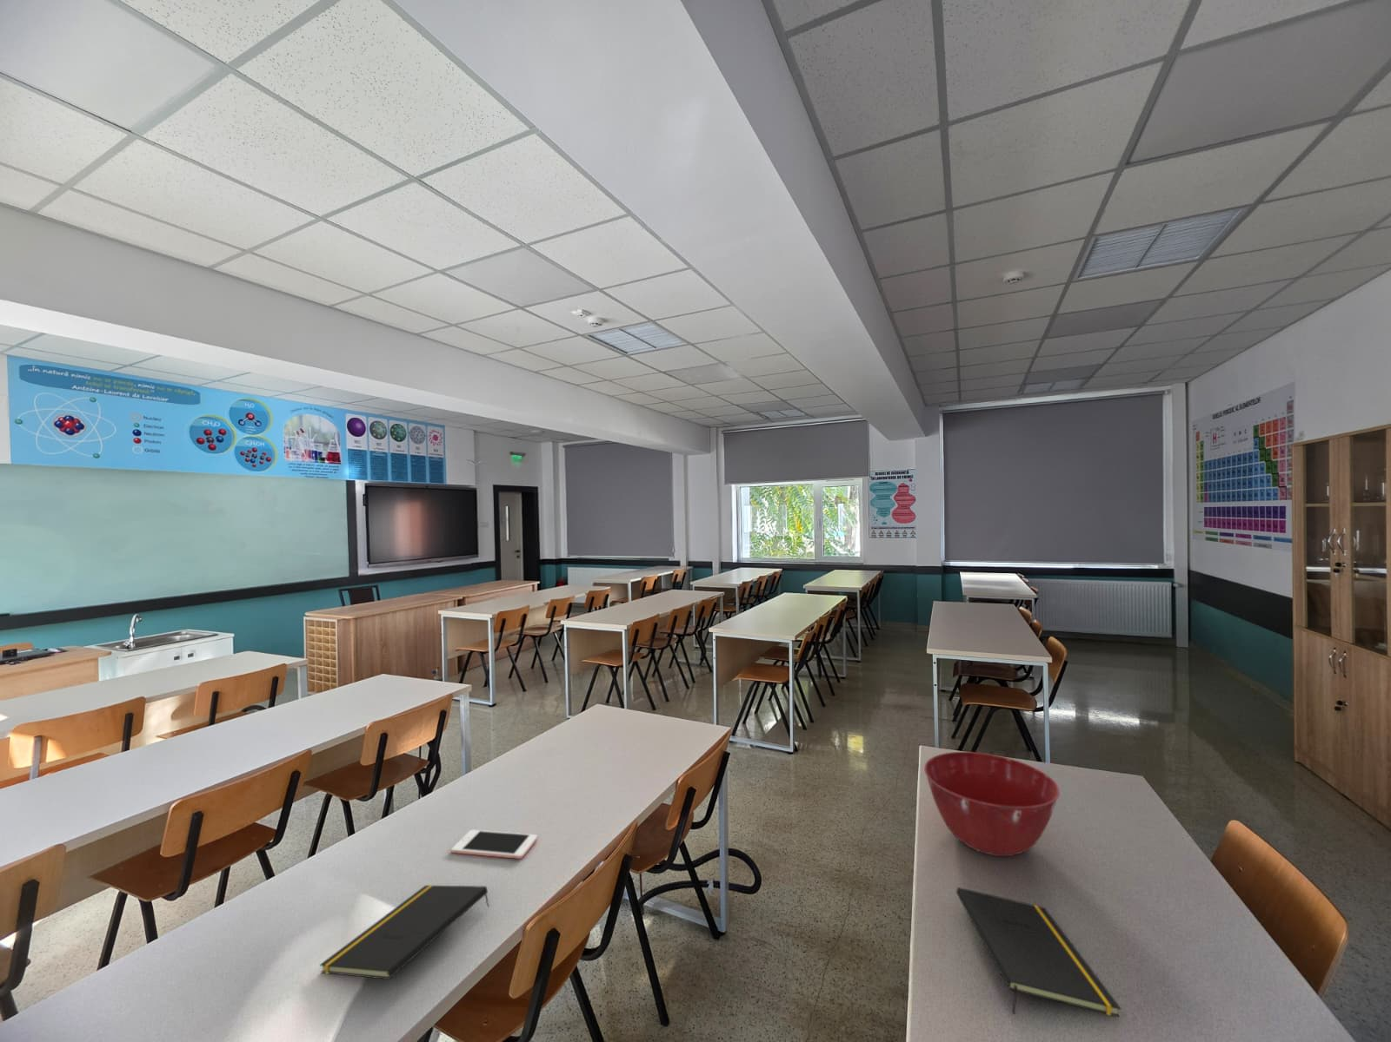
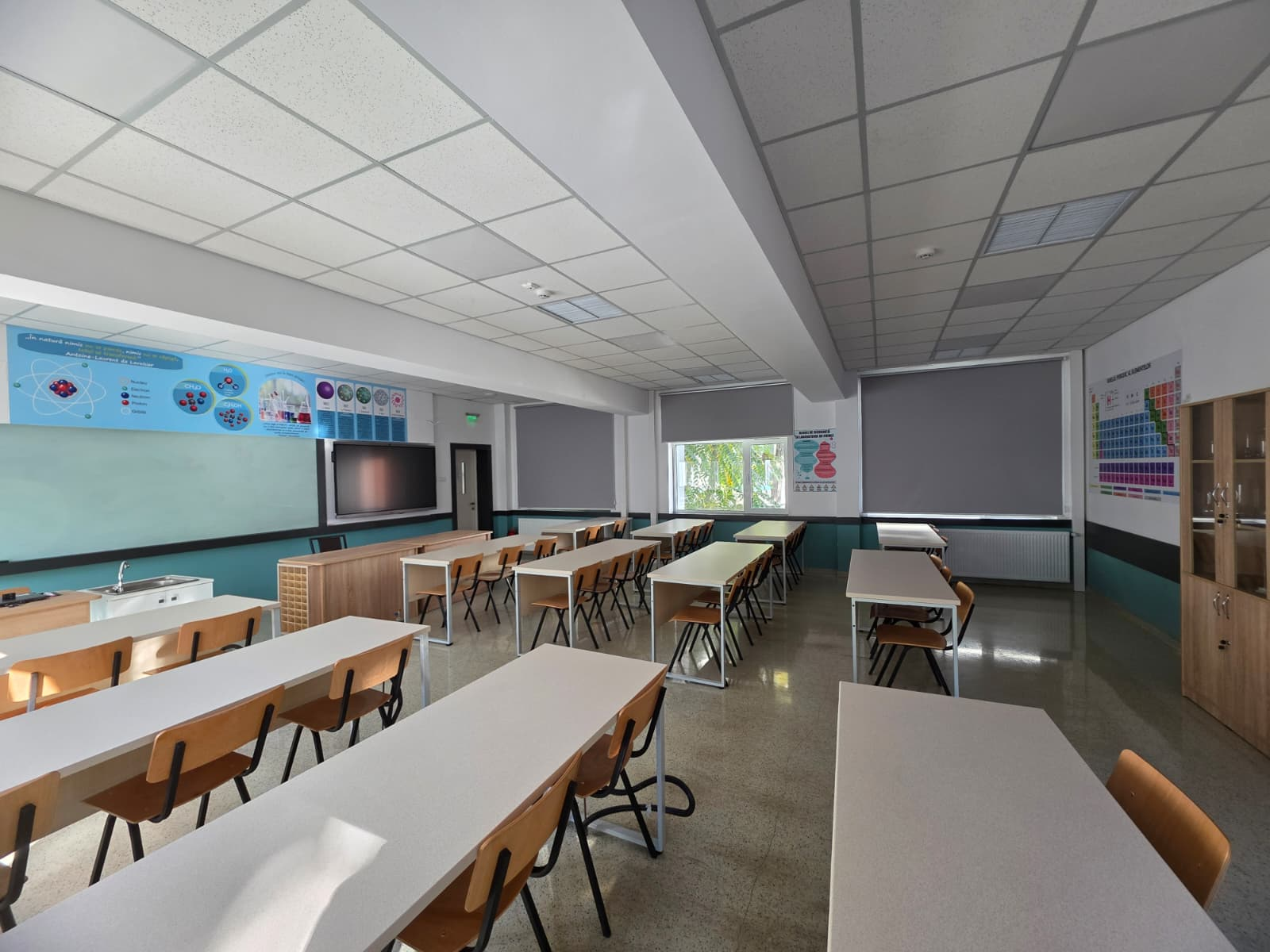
- notepad [319,884,491,981]
- mixing bowl [923,751,1060,857]
- cell phone [450,830,538,859]
- notepad [955,887,1122,1018]
